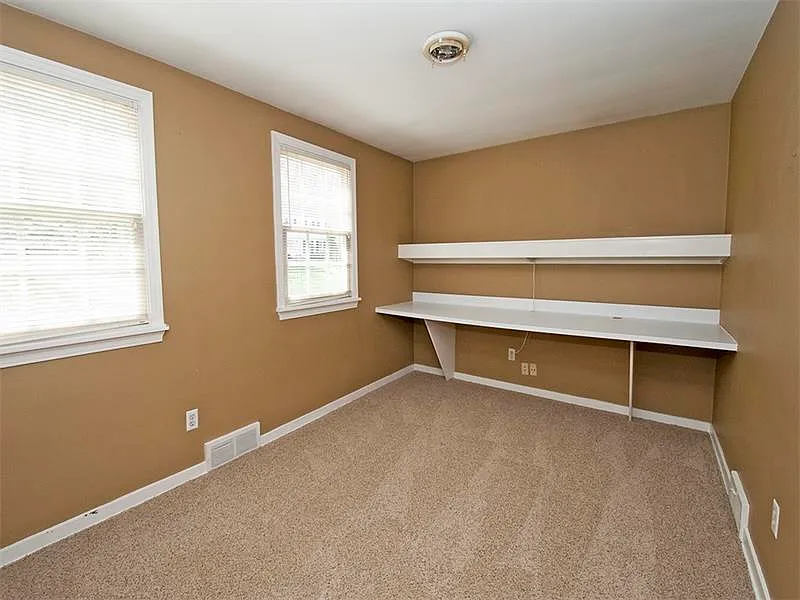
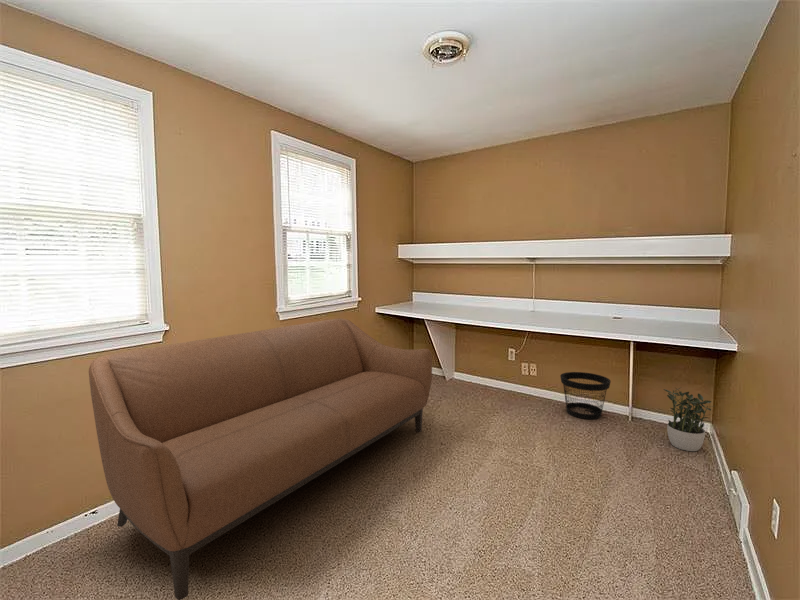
+ wastebasket [559,371,612,420]
+ sofa [88,318,433,600]
+ potted plant [663,387,714,452]
